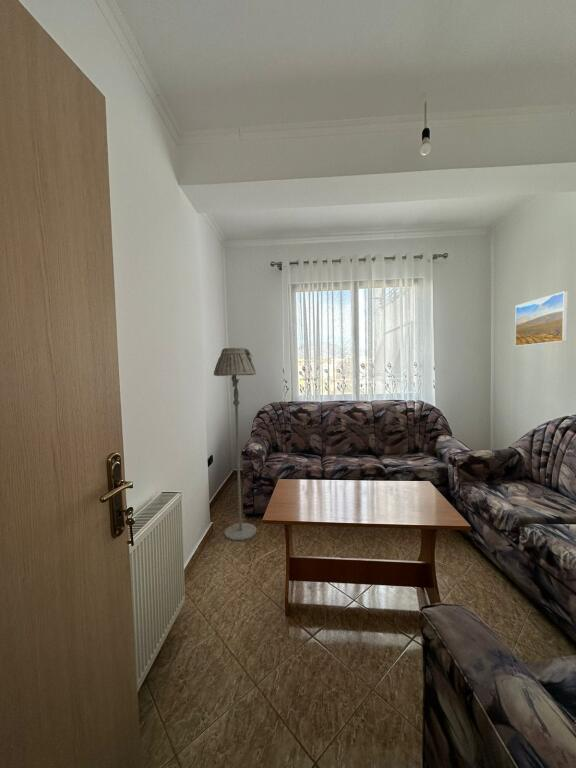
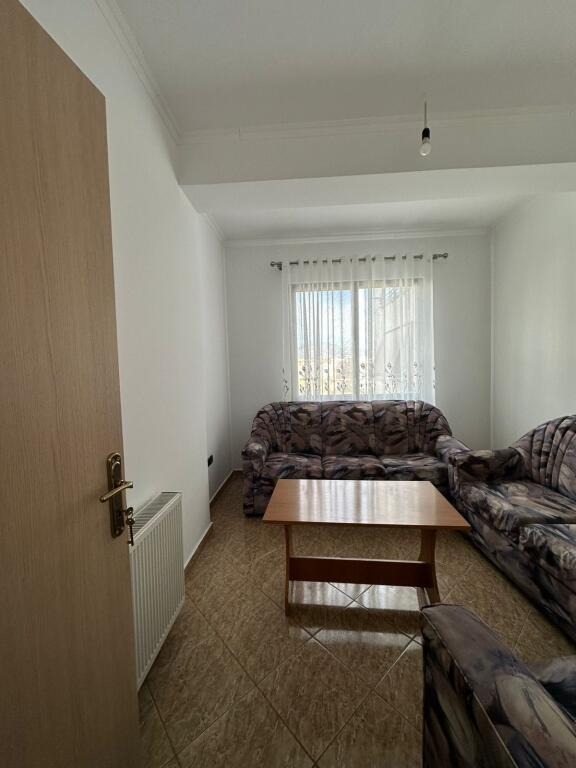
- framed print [514,290,569,347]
- floor lamp [213,347,258,542]
